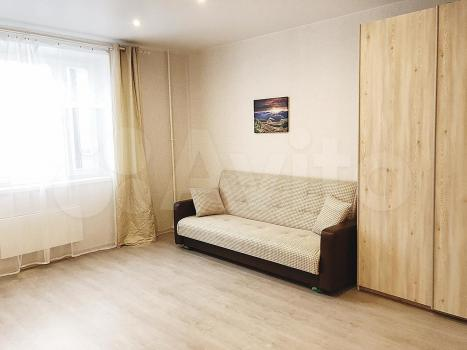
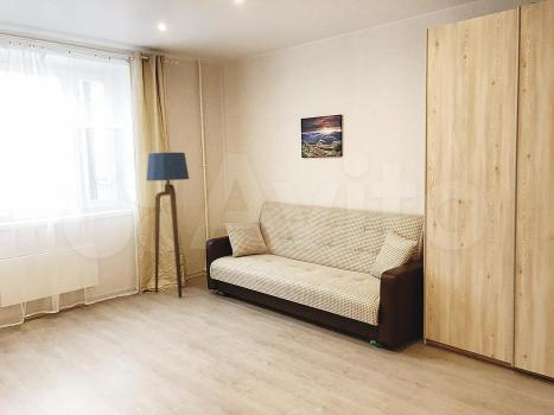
+ floor lamp [146,152,190,299]
